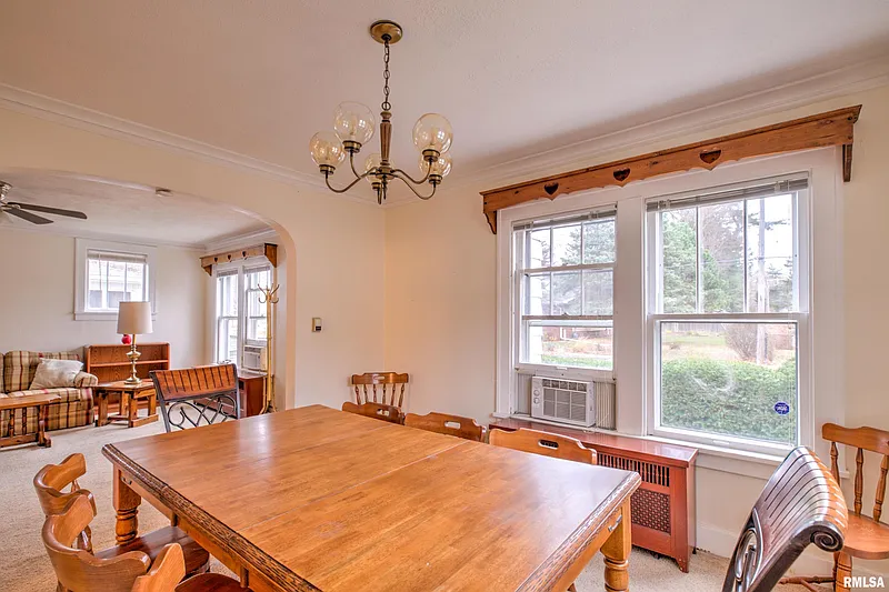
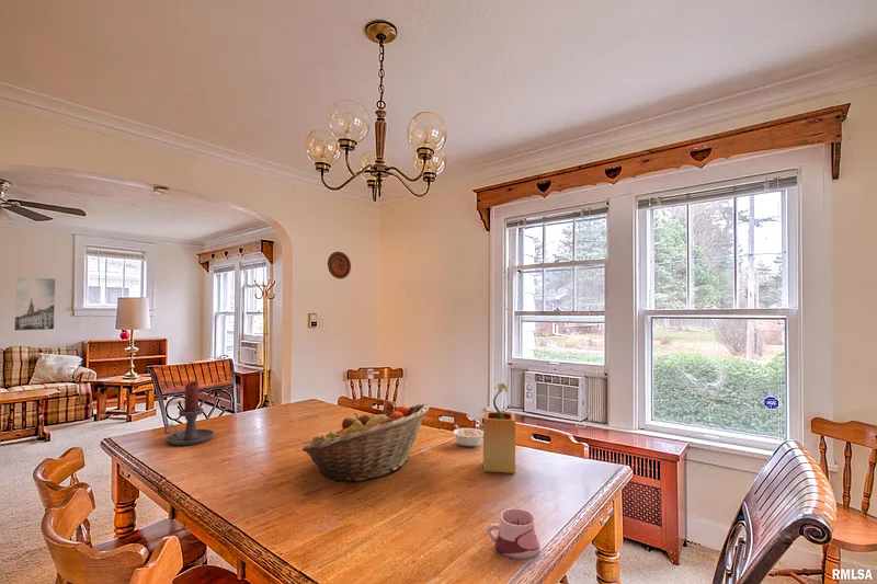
+ legume [452,424,483,448]
+ candle holder [163,380,215,447]
+ mug [487,507,540,561]
+ fruit basket [301,403,430,483]
+ decorative plate [327,251,352,279]
+ potted plant [482,382,516,474]
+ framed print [13,276,56,332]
